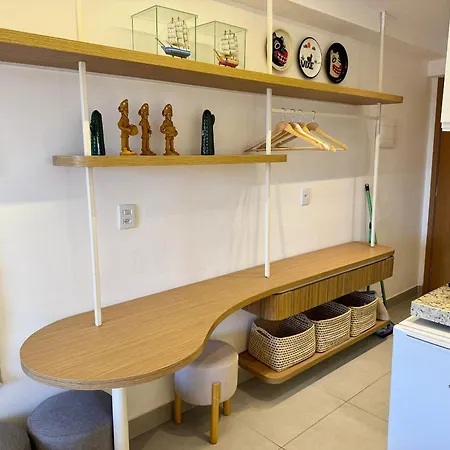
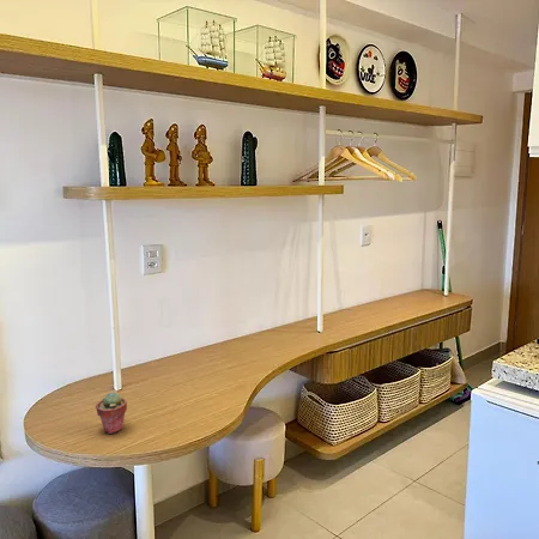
+ potted succulent [95,392,128,435]
